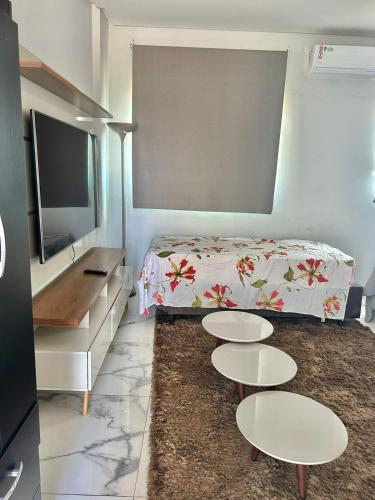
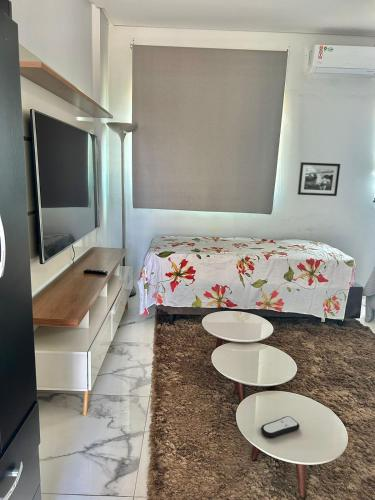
+ remote control [260,415,300,439]
+ picture frame [296,161,341,197]
